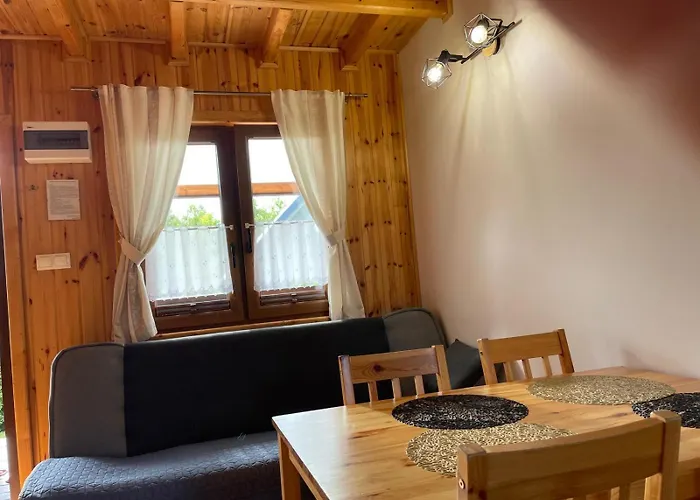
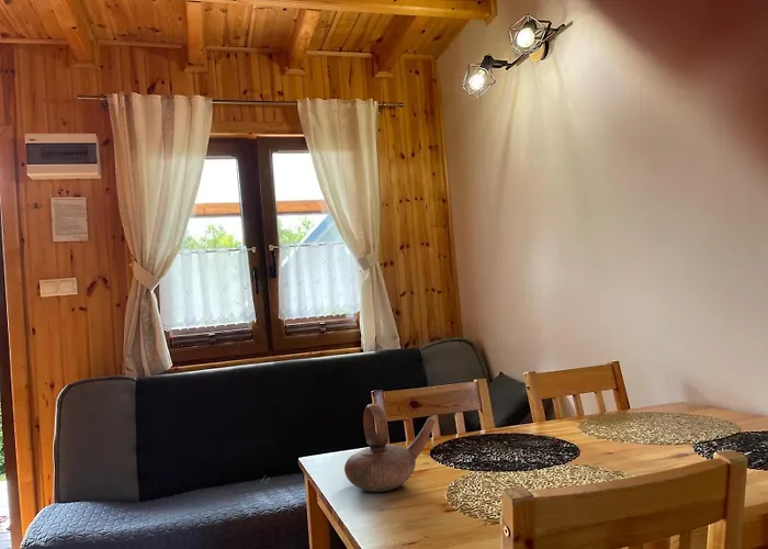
+ teapot [343,403,436,493]
